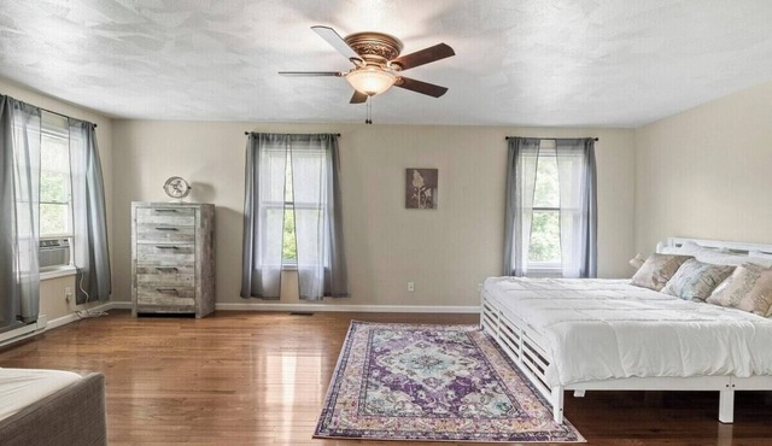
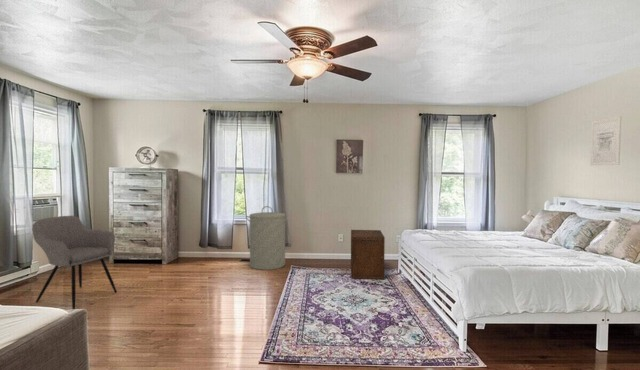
+ laundry hamper [245,205,290,271]
+ wall art [589,116,622,166]
+ armchair [31,215,118,310]
+ nightstand [350,229,386,281]
